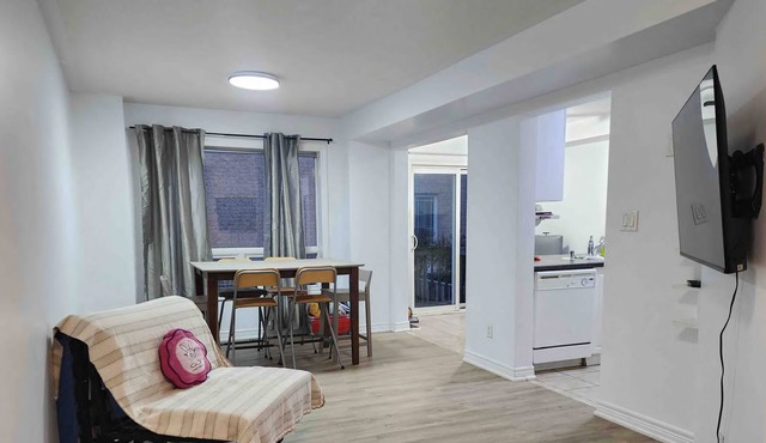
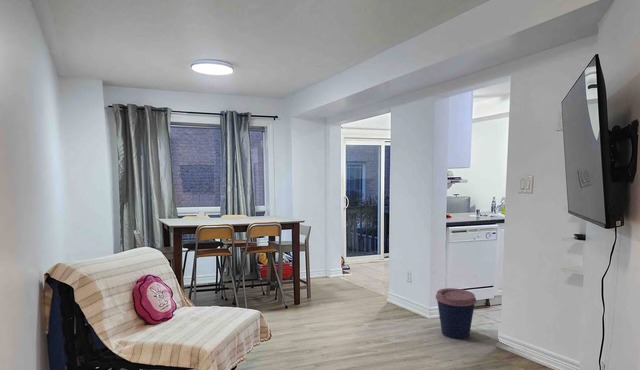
+ coffee cup [435,287,477,340]
